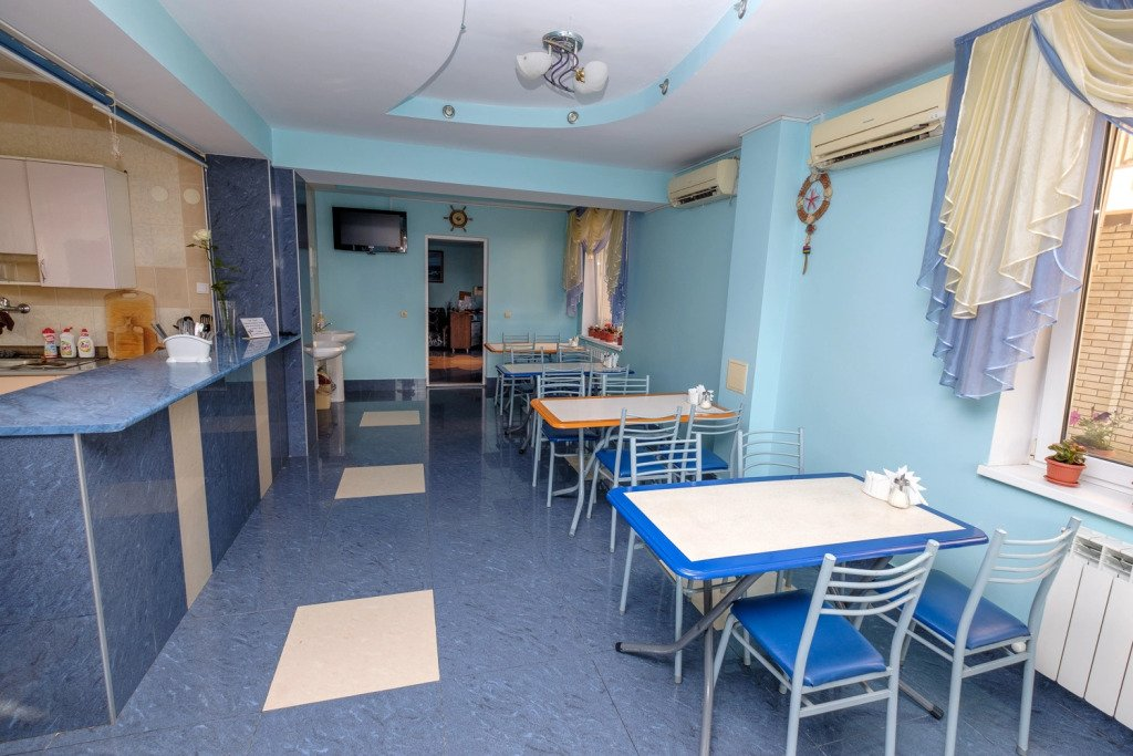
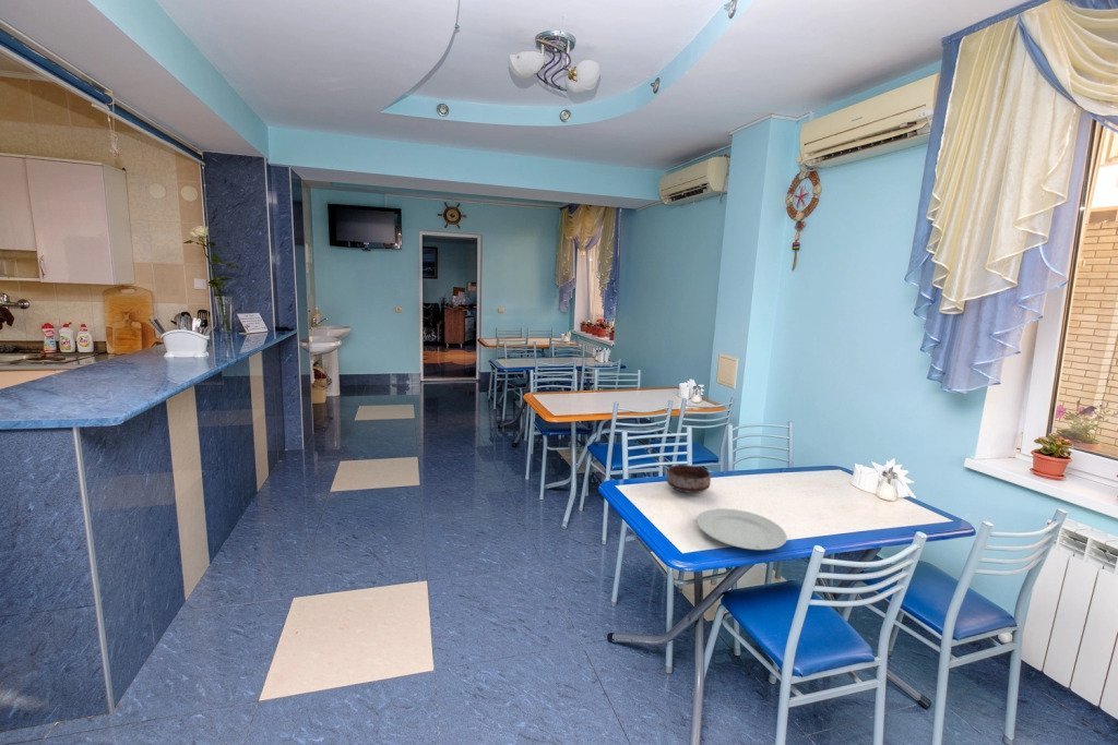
+ chinaware [695,507,788,551]
+ bowl [666,464,712,494]
